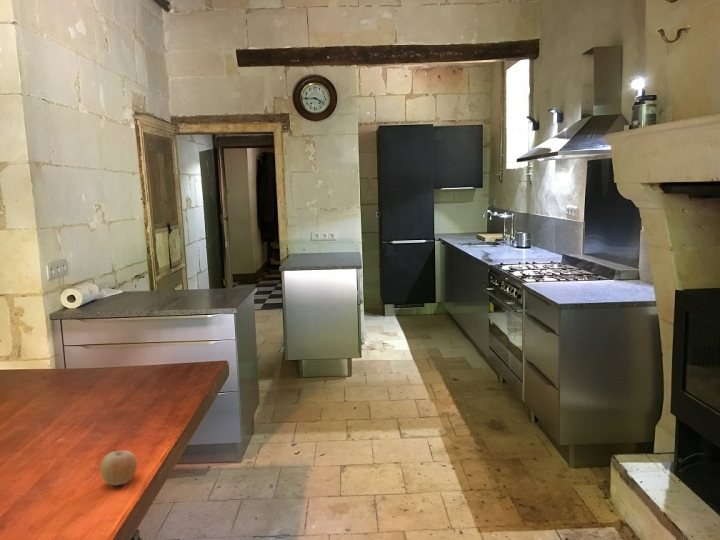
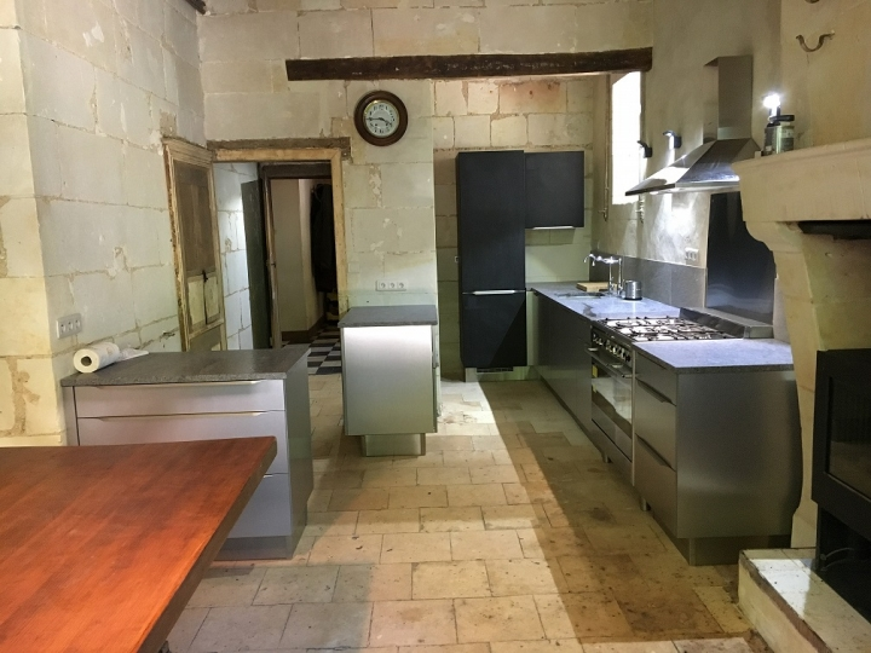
- fruit [100,447,138,486]
